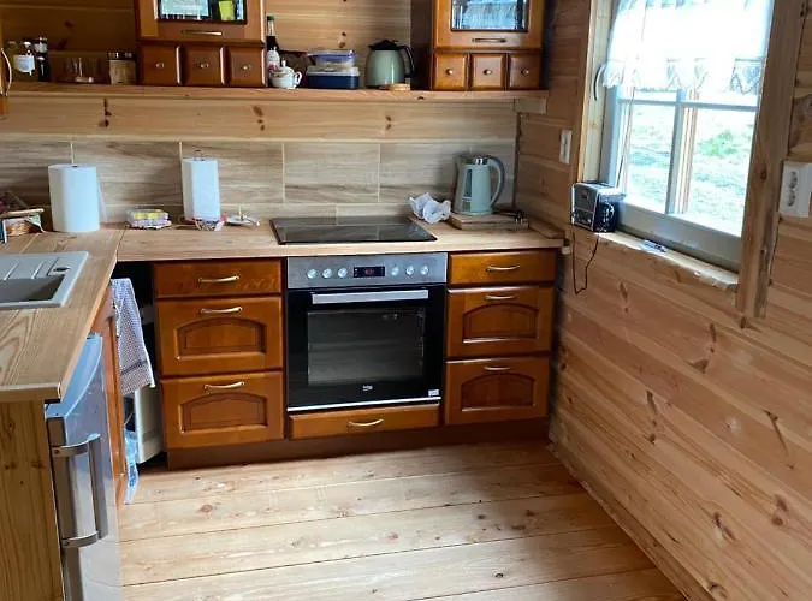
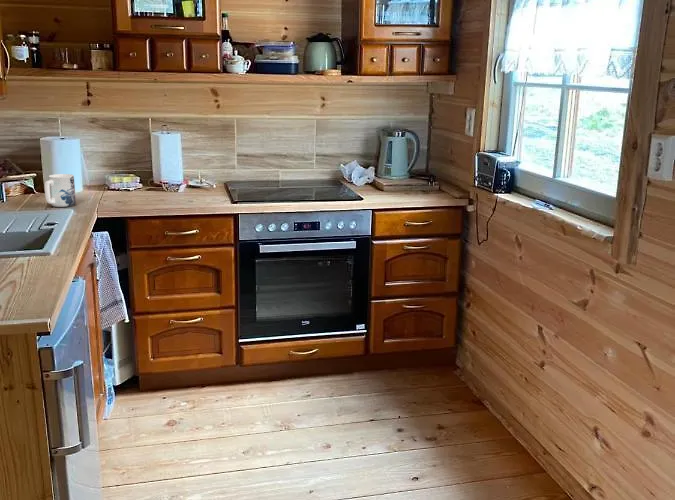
+ mug [44,173,77,208]
